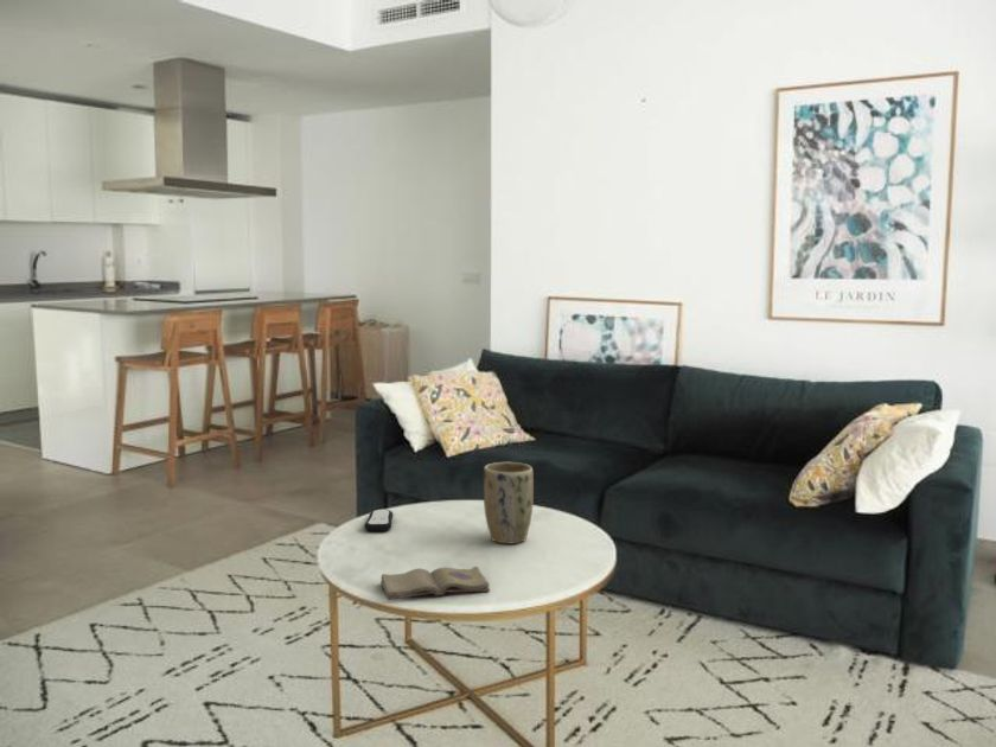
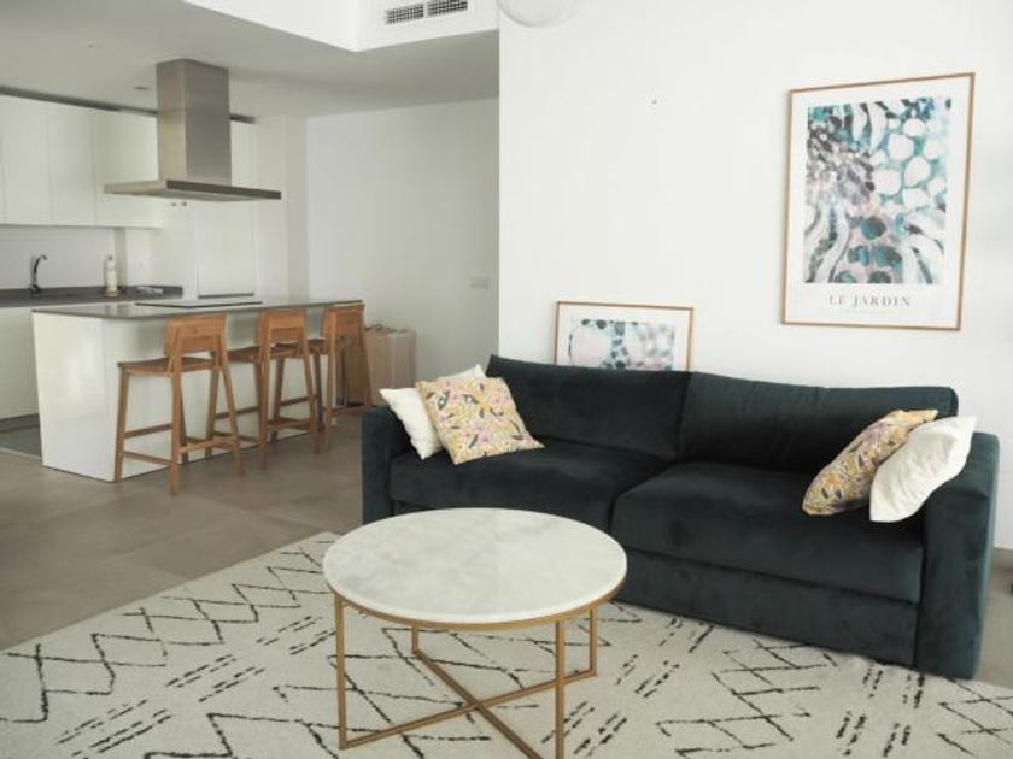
- diary [379,566,491,601]
- plant pot [483,461,535,544]
- remote control [364,509,394,532]
